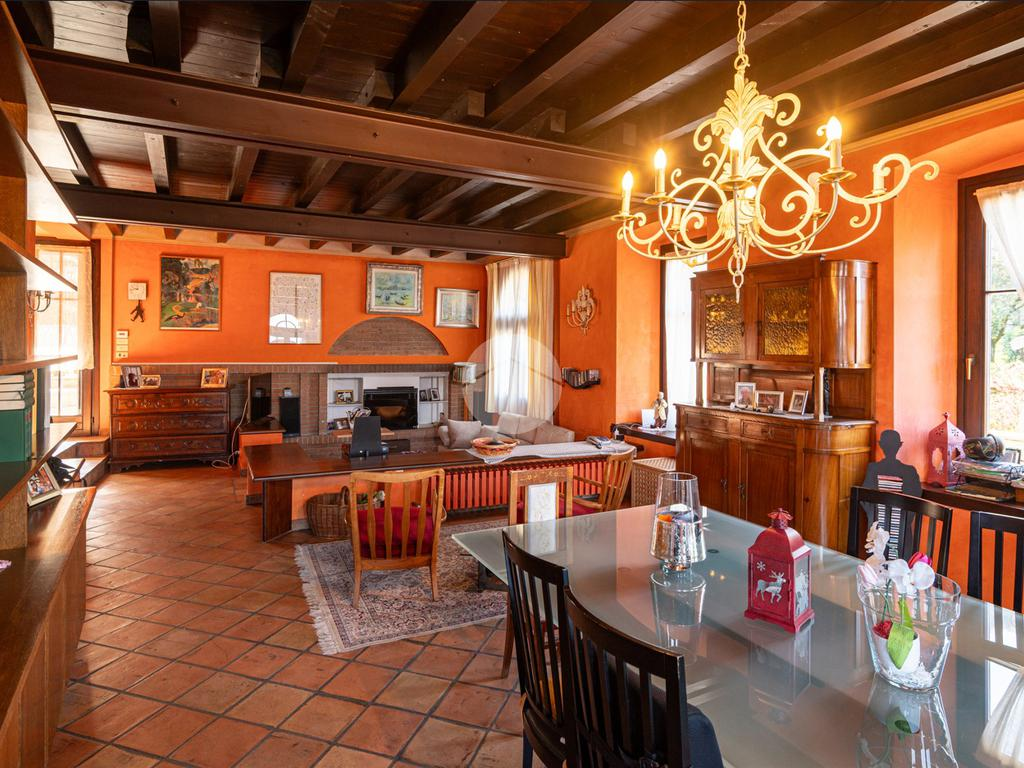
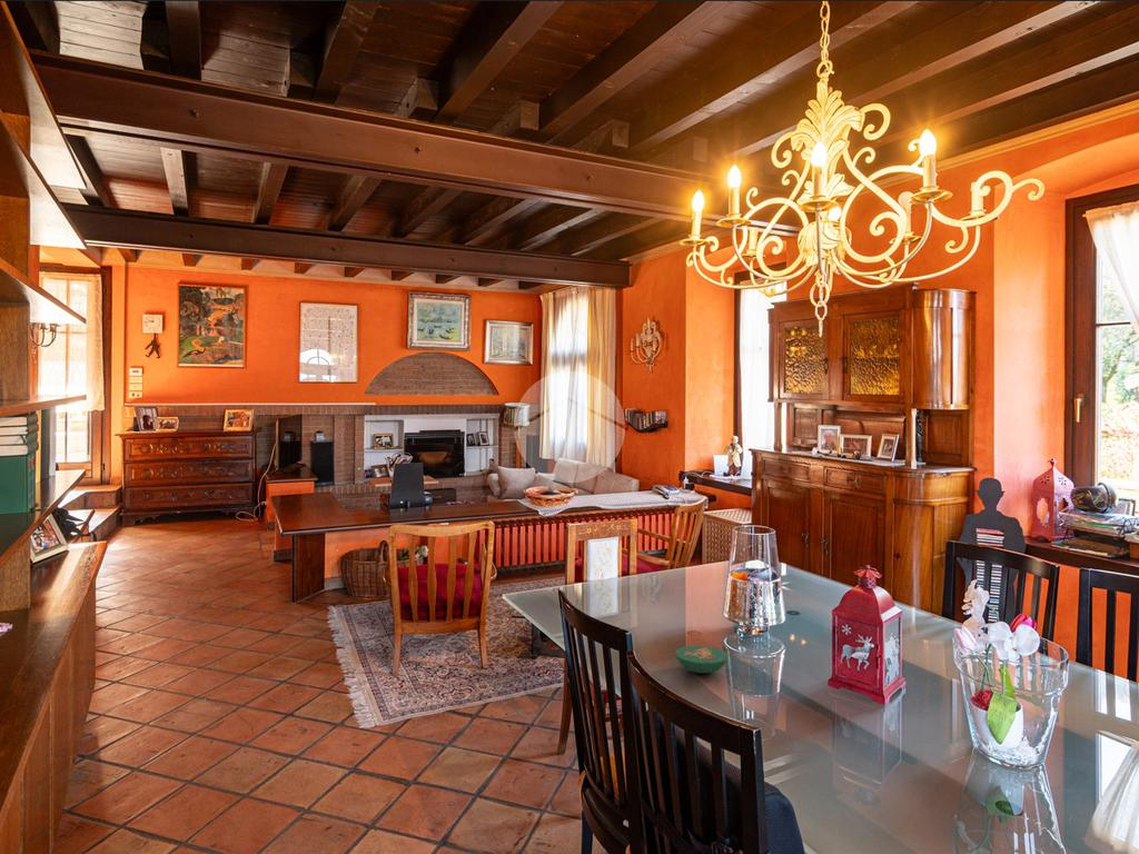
+ bowl [674,645,729,674]
